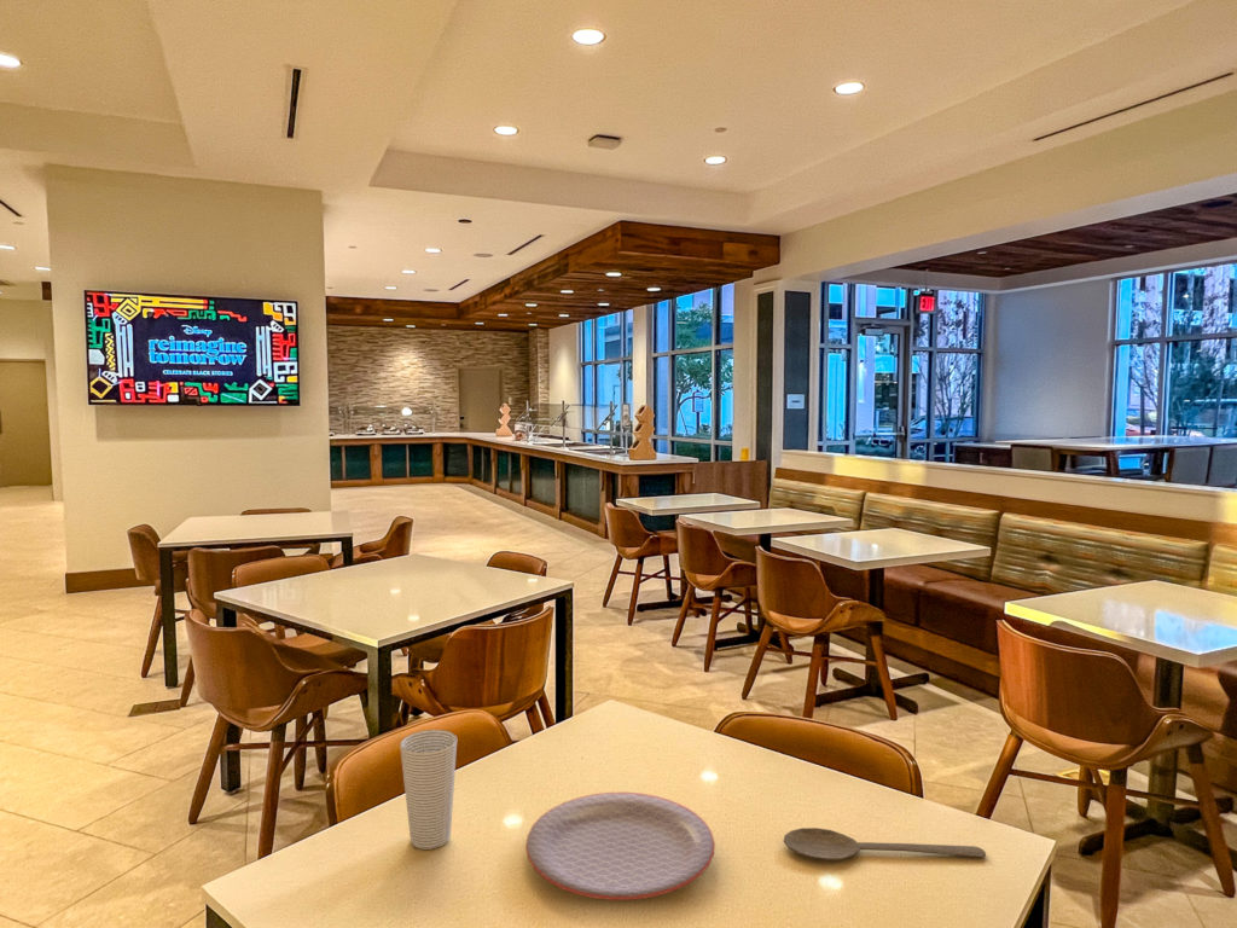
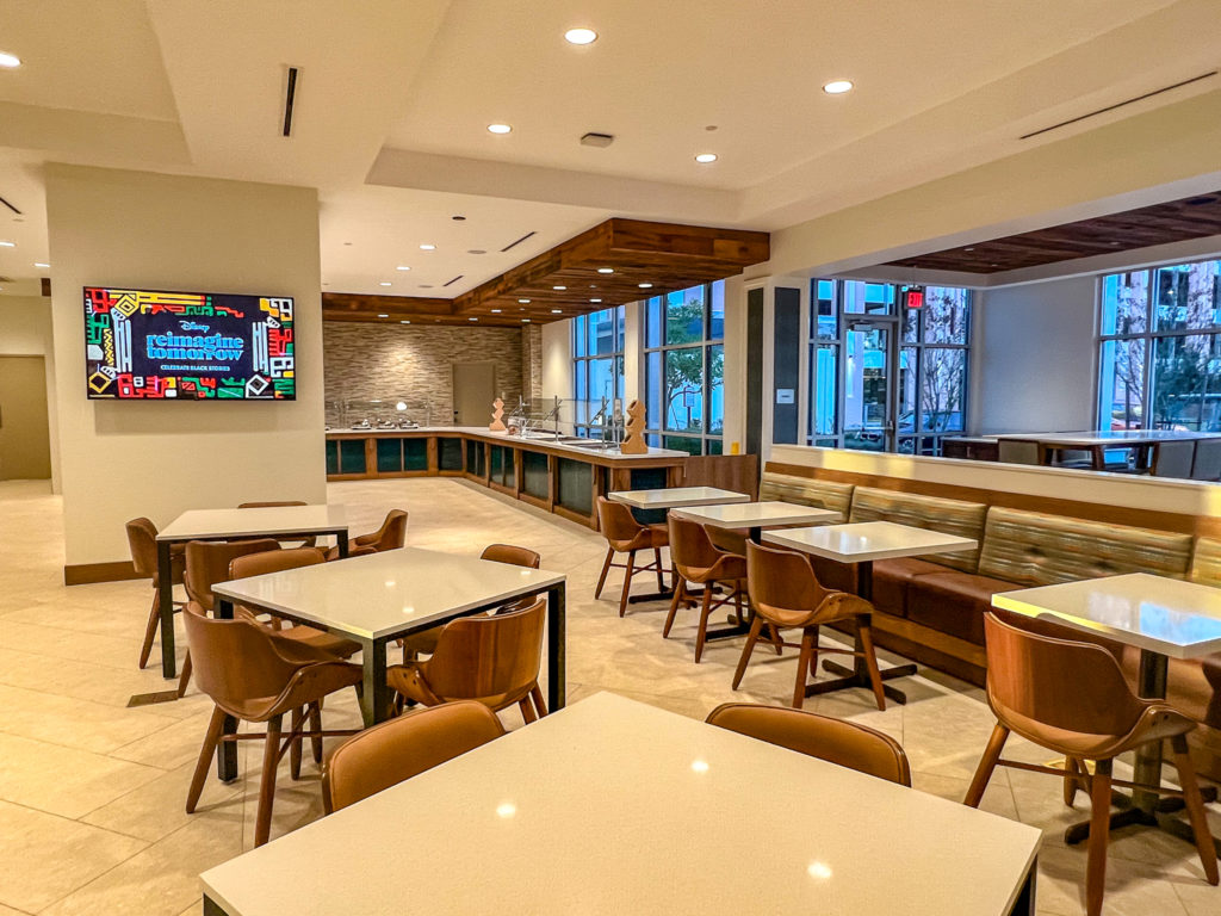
- plate [524,791,716,901]
- wooden spoon [783,826,987,862]
- cup [399,729,458,851]
